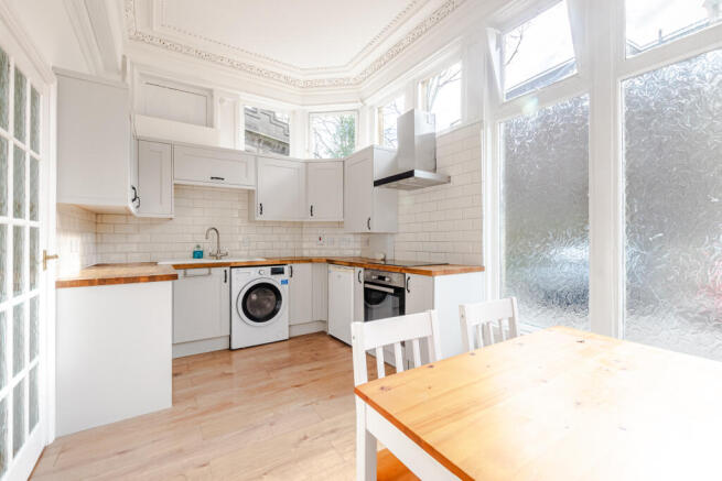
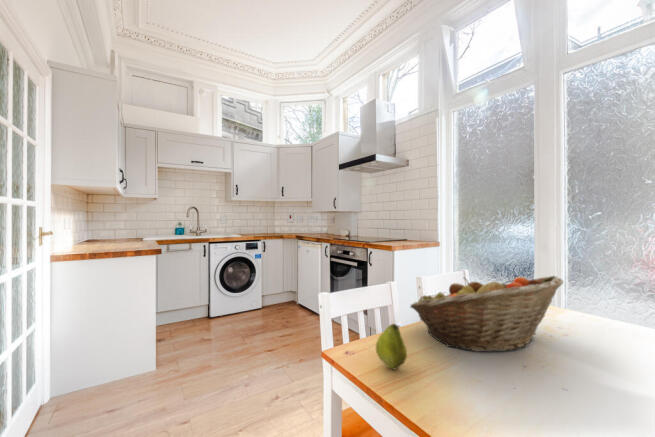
+ fruit basket [409,275,564,353]
+ fruit [375,323,408,370]
